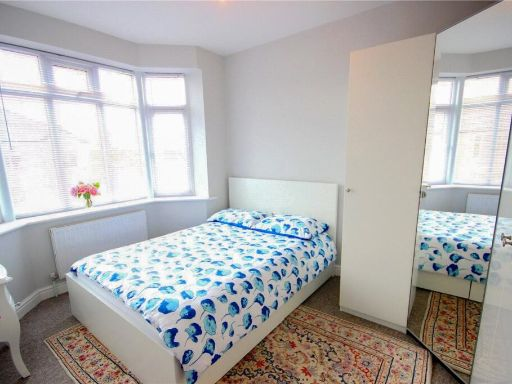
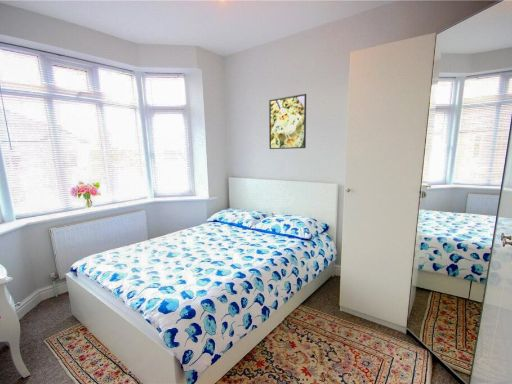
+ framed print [268,93,307,150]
